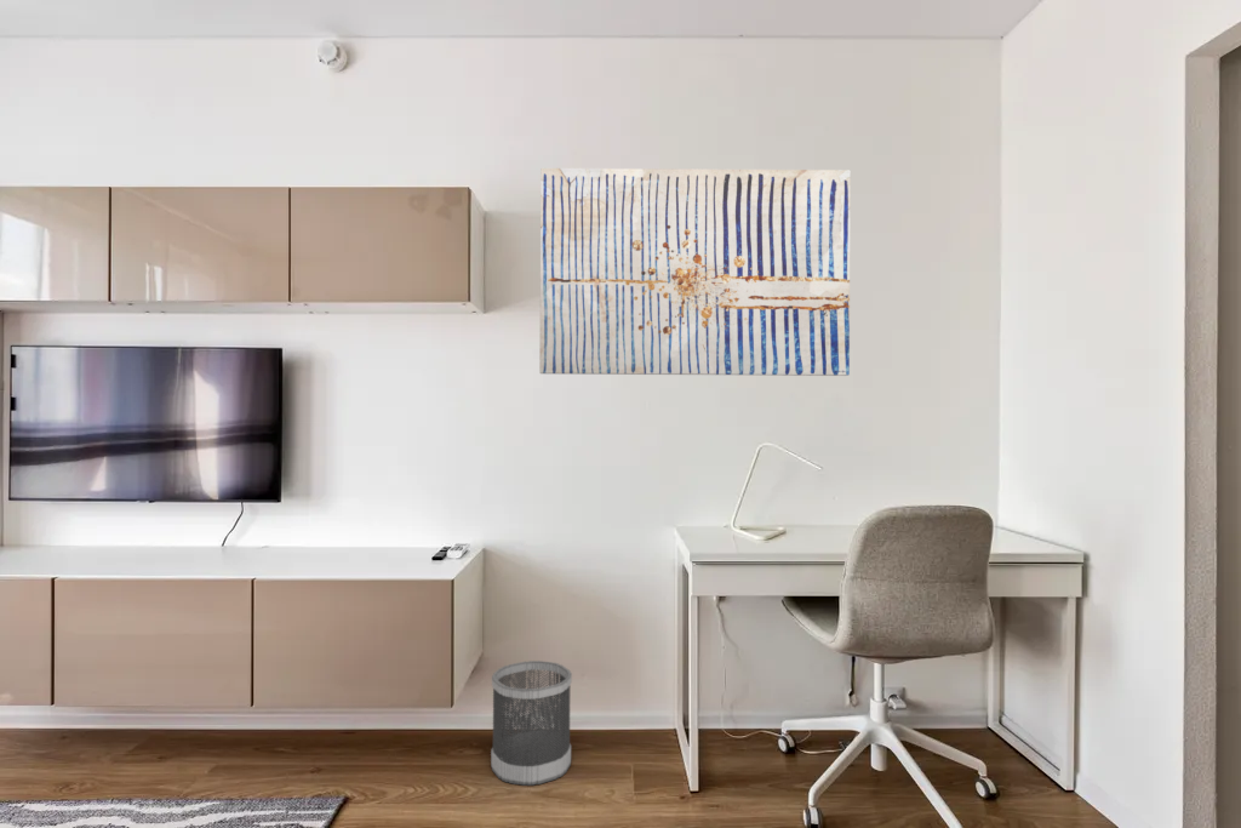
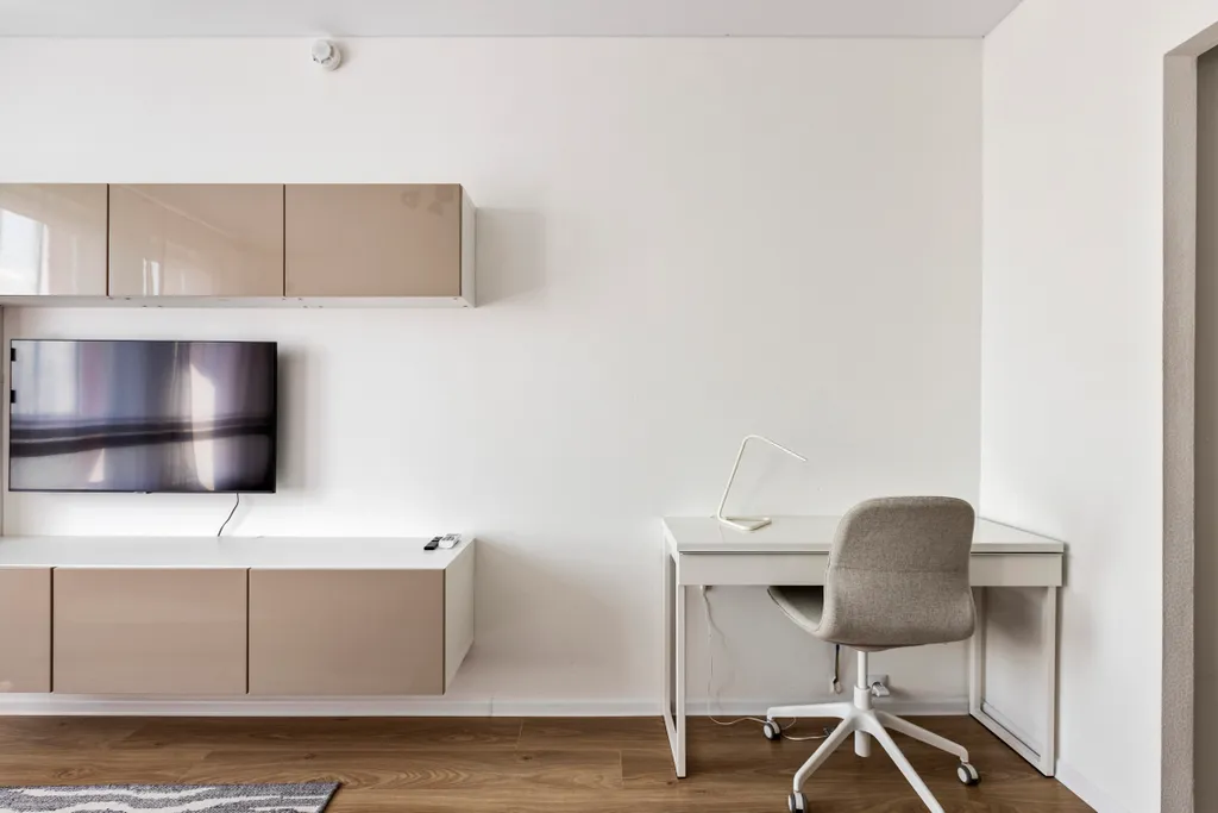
- wastebasket [490,659,573,787]
- wall art [538,167,852,377]
